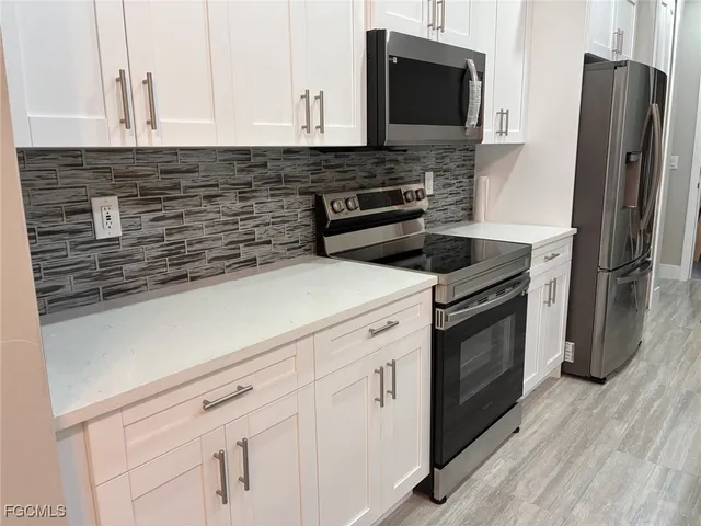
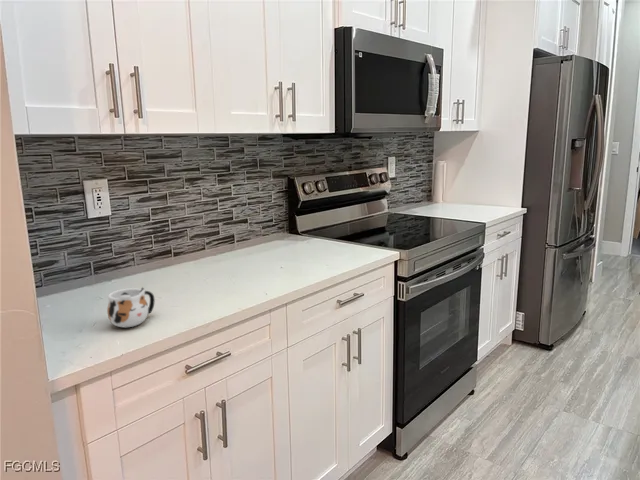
+ mug [106,286,156,328]
